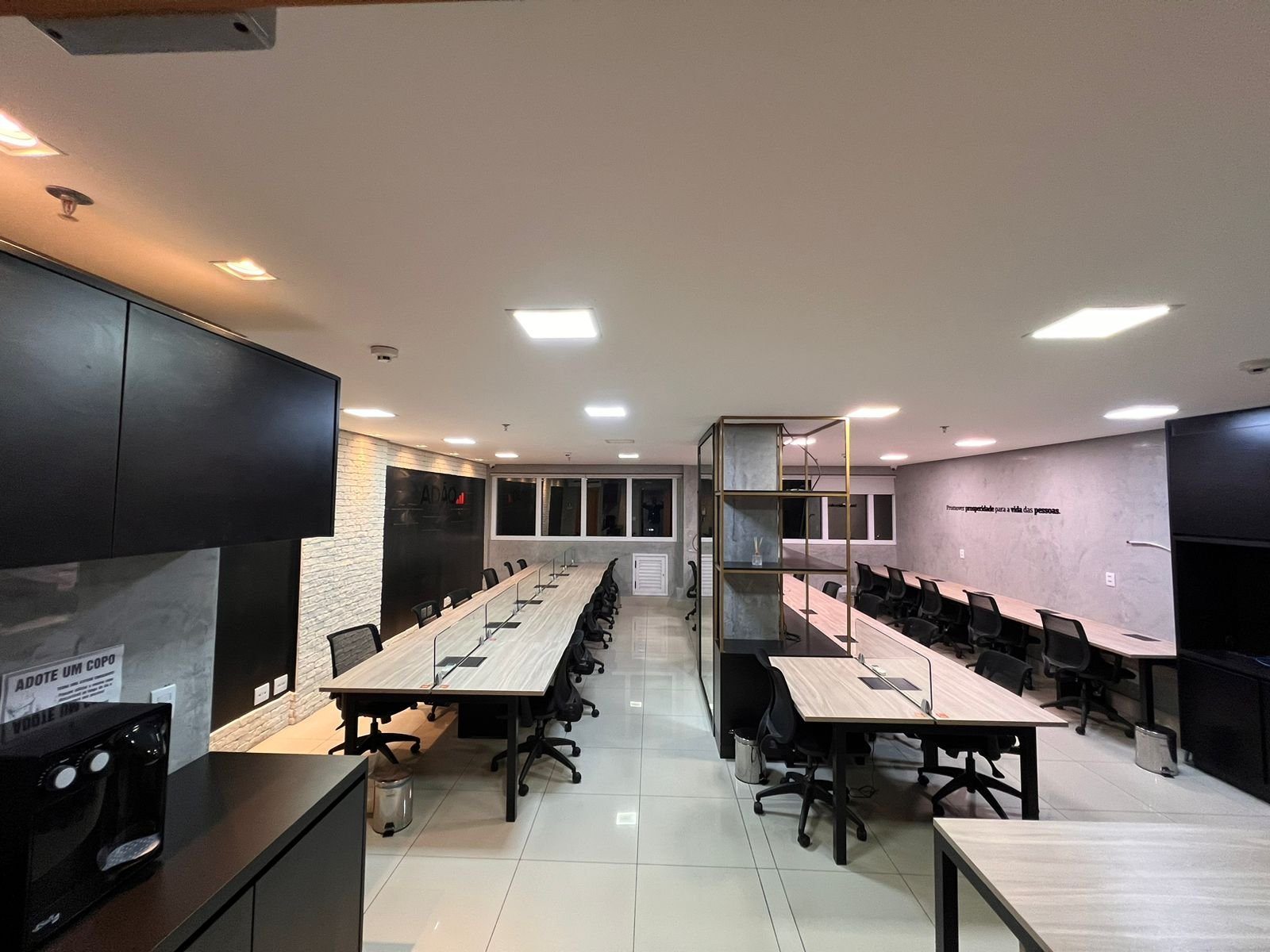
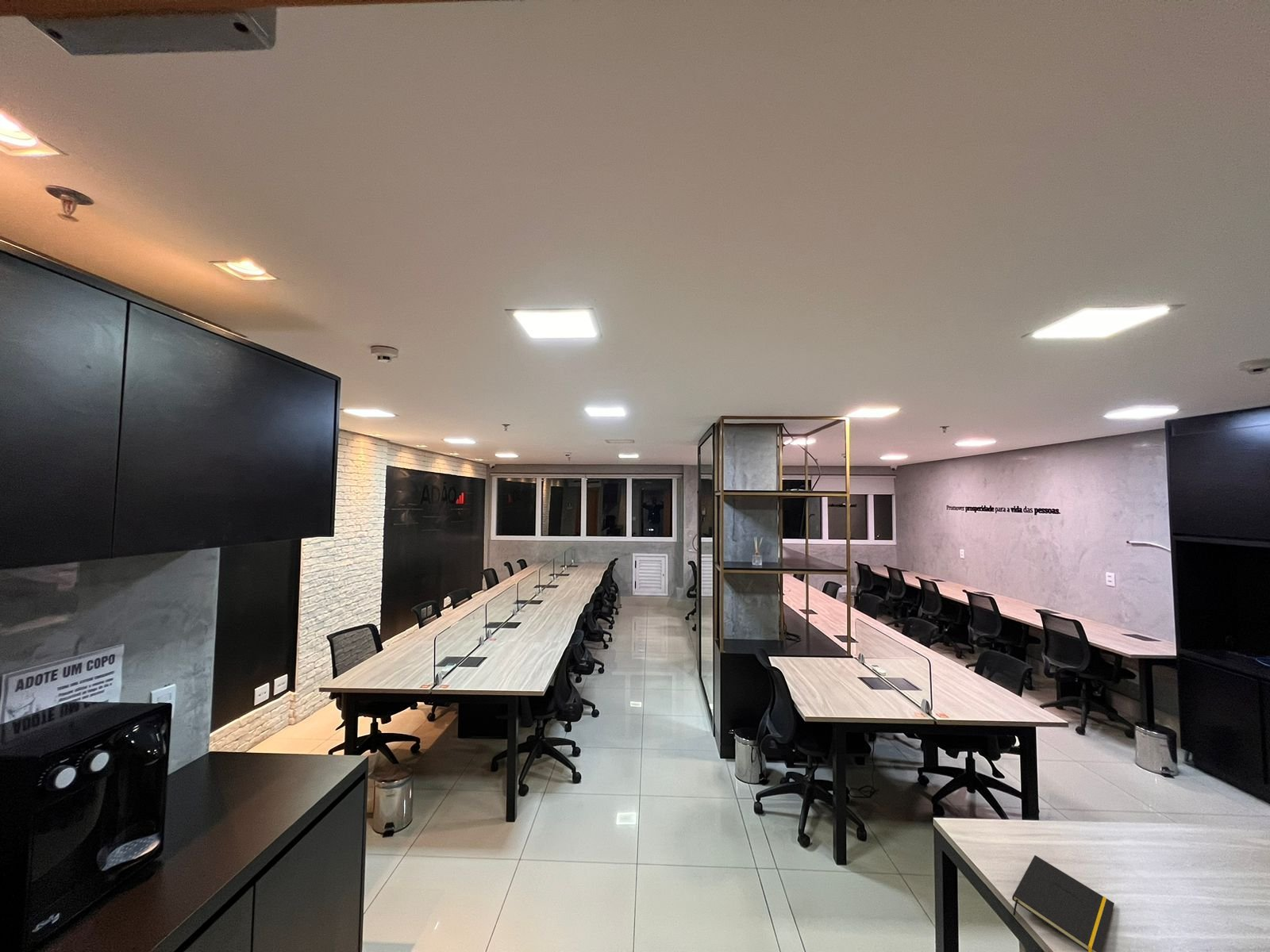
+ notepad [1011,854,1115,952]
